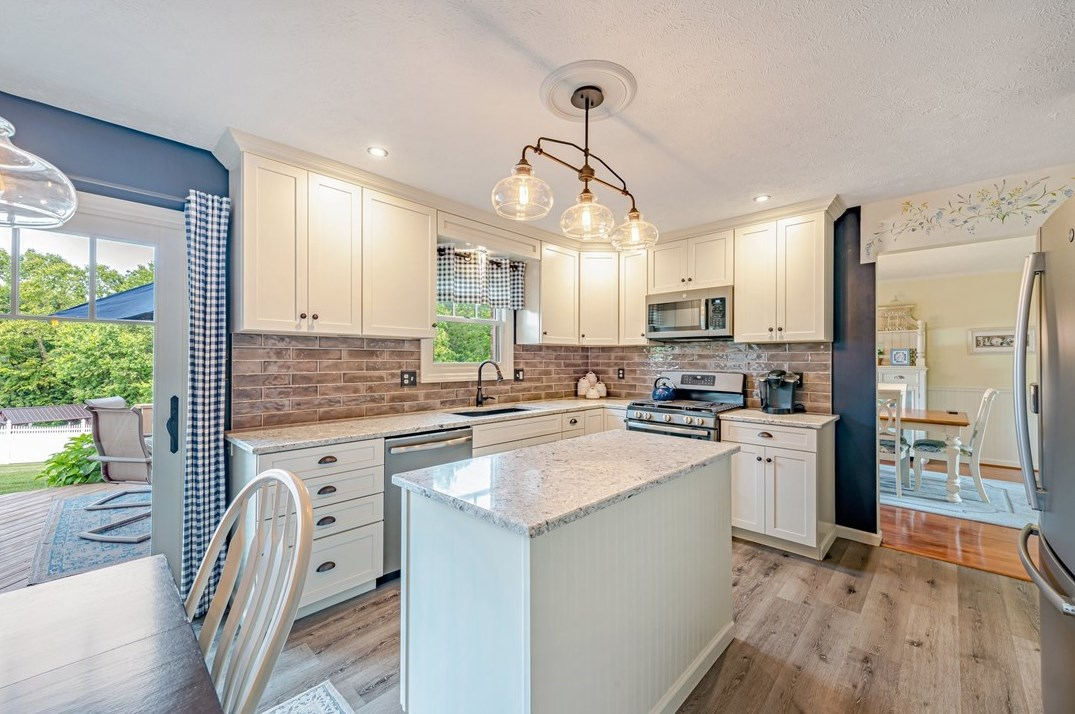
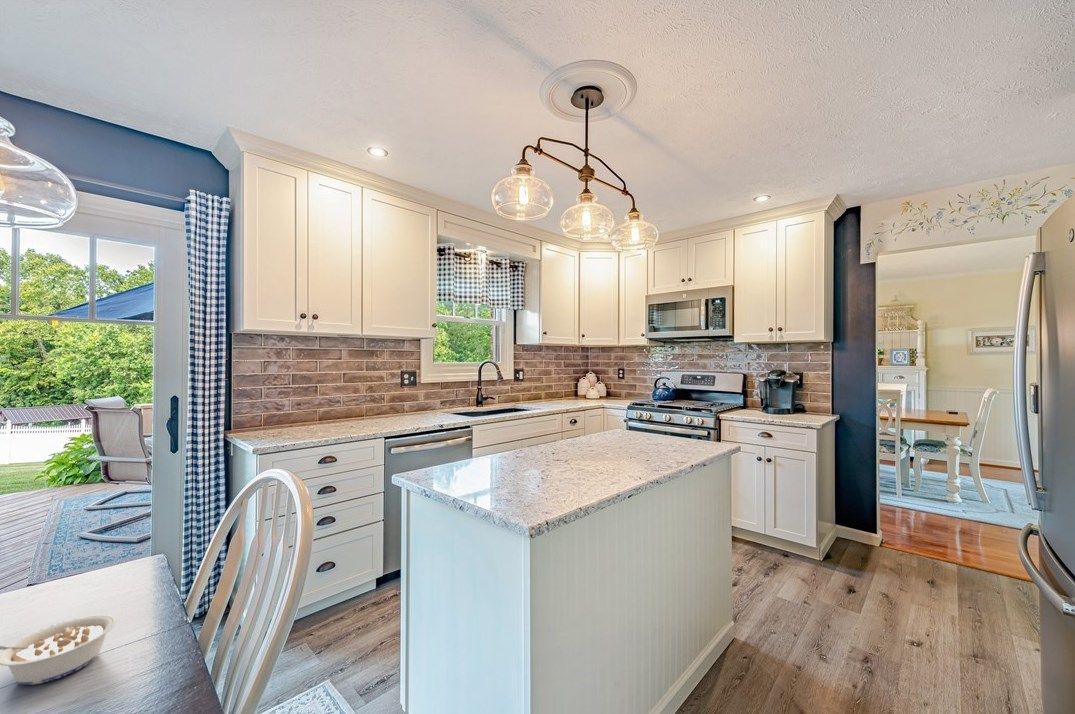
+ legume [0,614,117,686]
